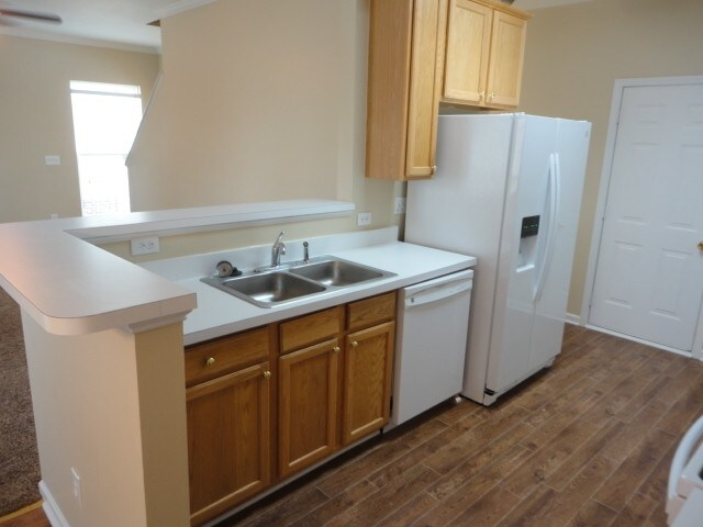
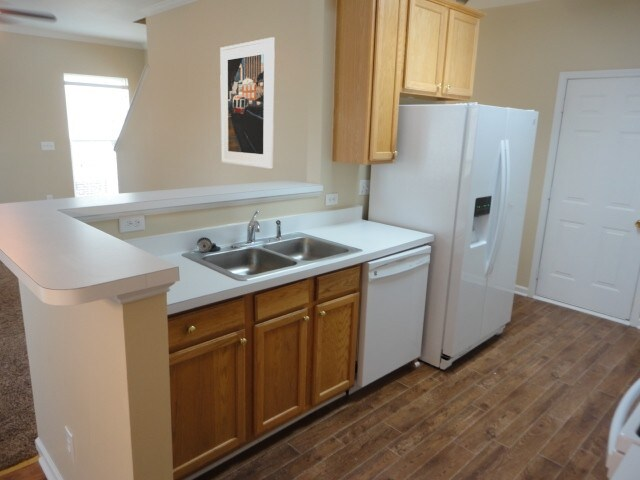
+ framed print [219,36,276,170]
